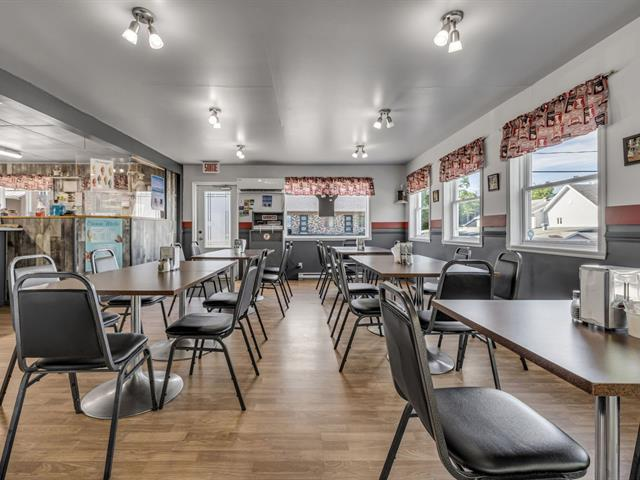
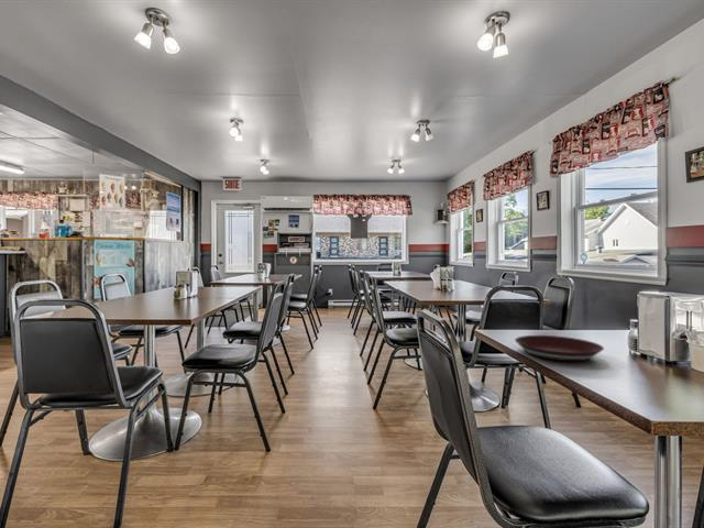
+ plate [514,334,605,362]
